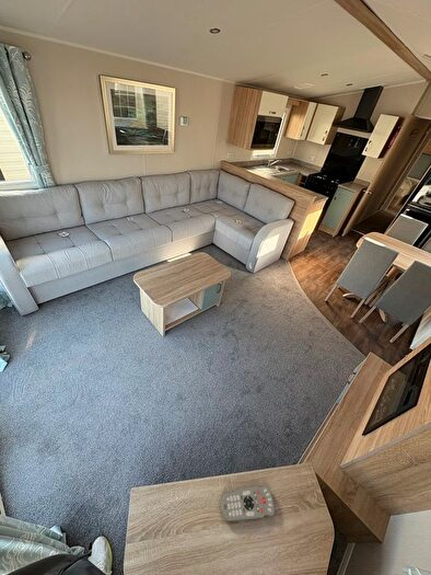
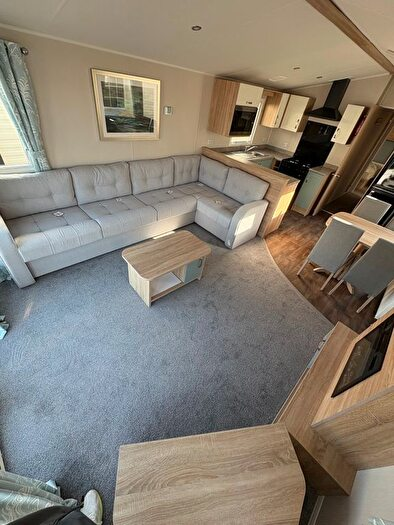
- remote control [220,484,276,522]
